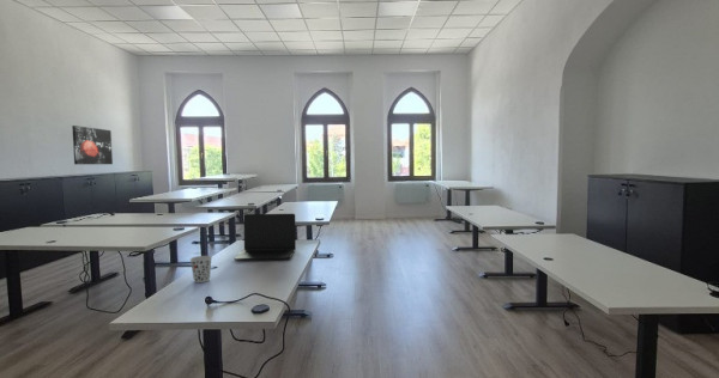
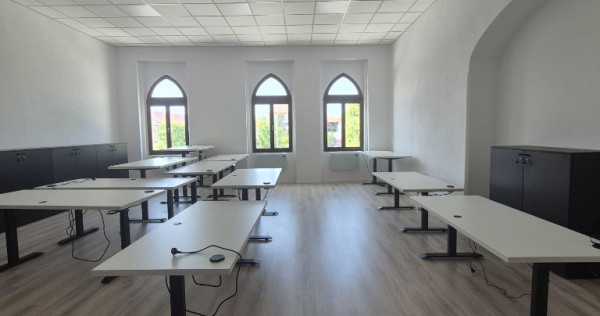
- cup [189,255,213,284]
- laptop [234,213,297,262]
- wall art [71,124,114,165]
